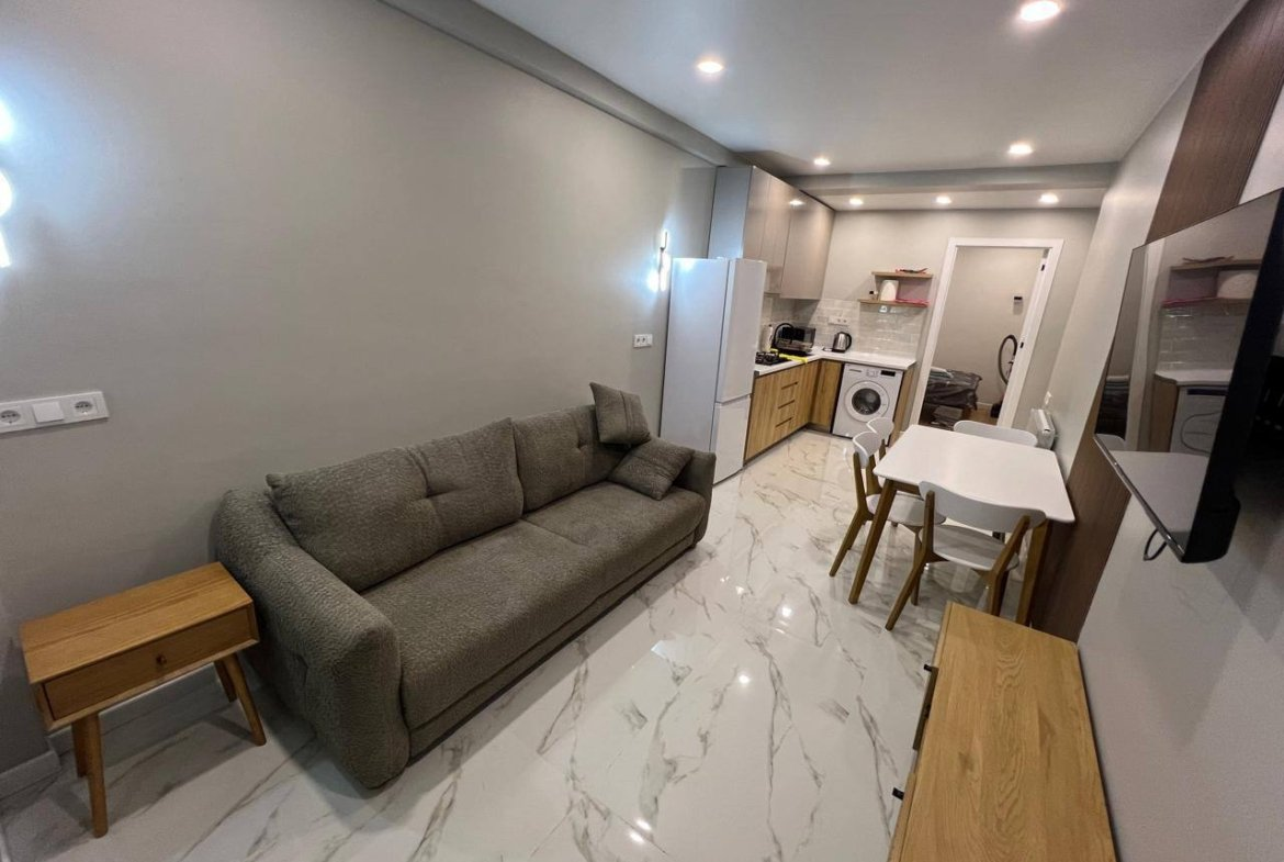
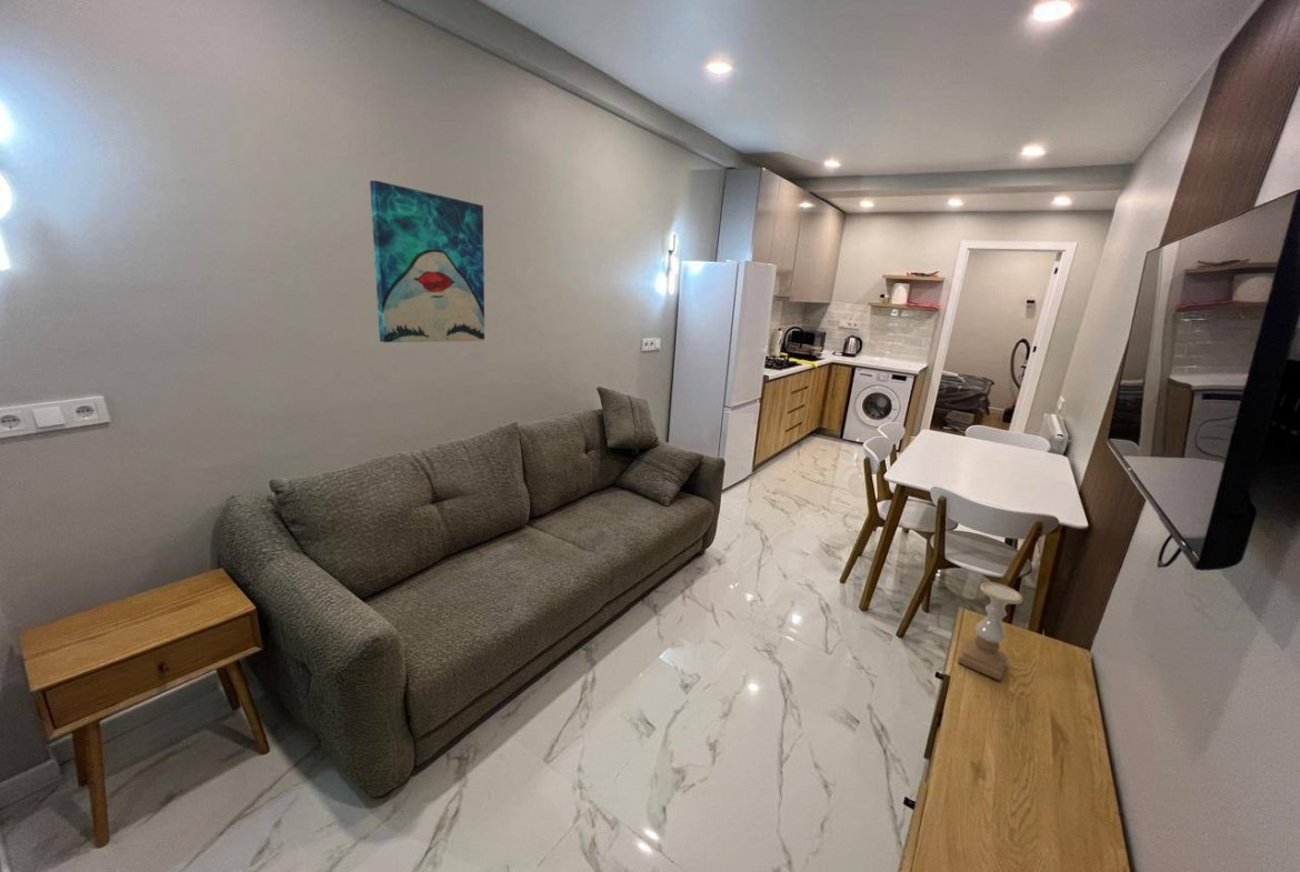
+ candle holder [957,581,1023,682]
+ wall art [369,179,486,343]
